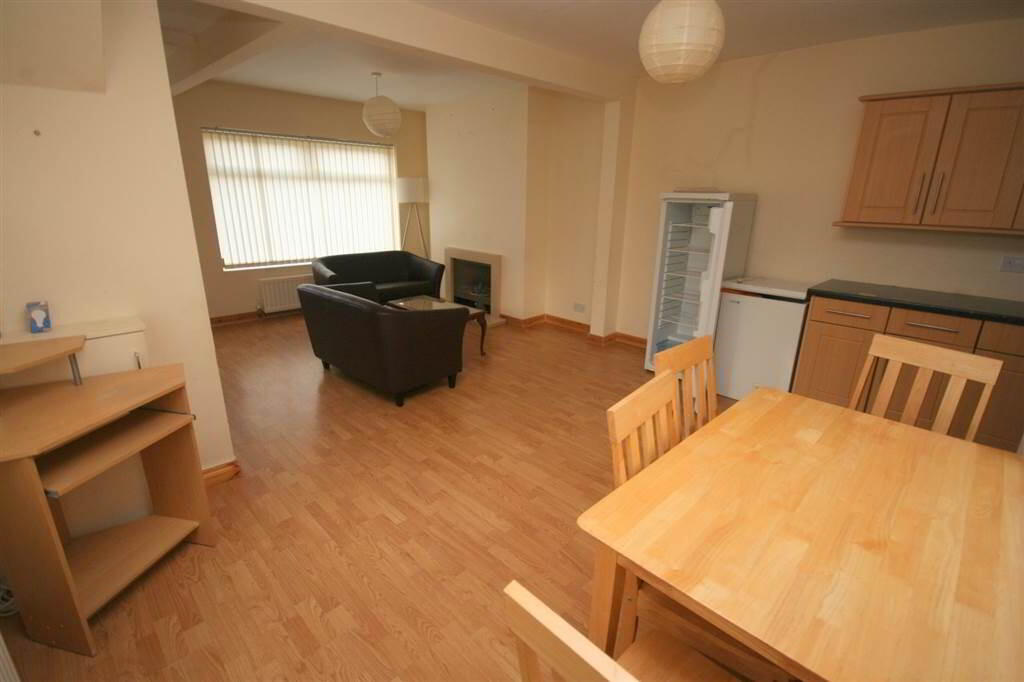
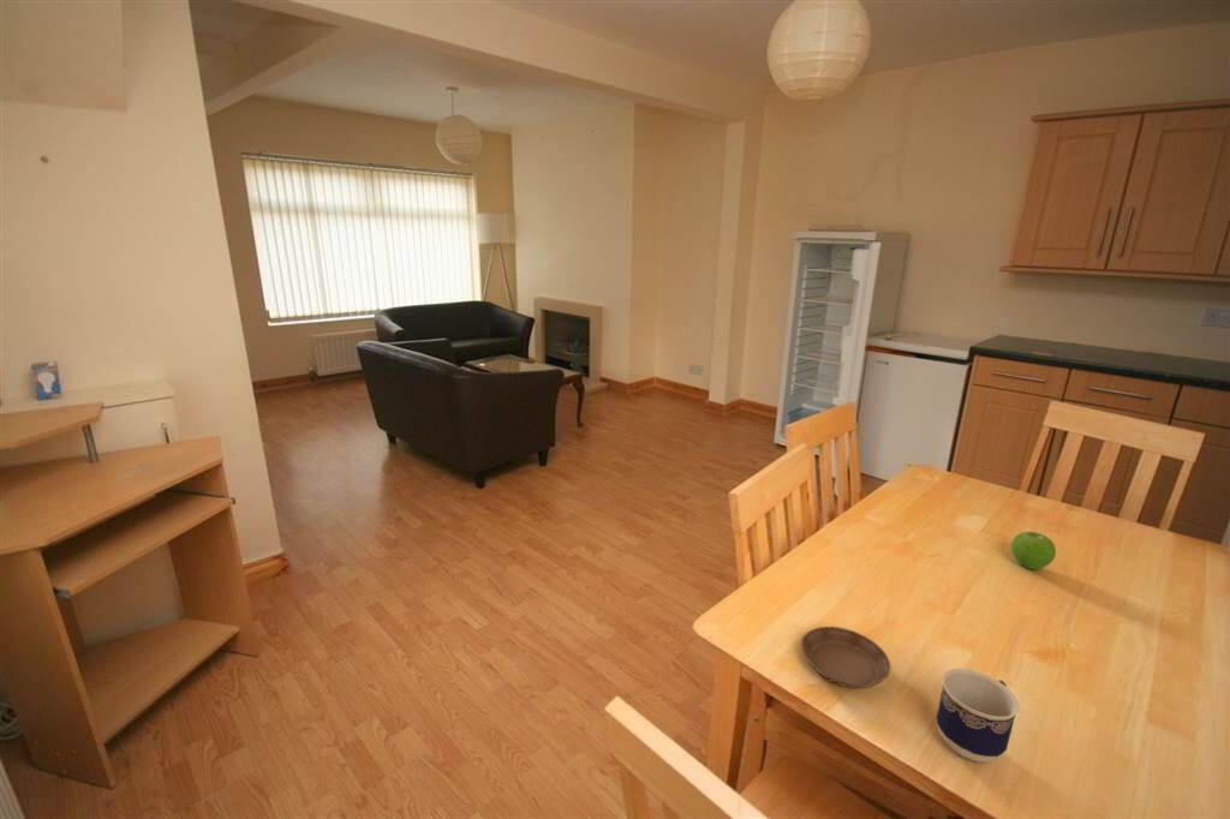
+ fruit [1010,531,1057,570]
+ saucer [800,626,892,689]
+ cup [935,668,1021,764]
